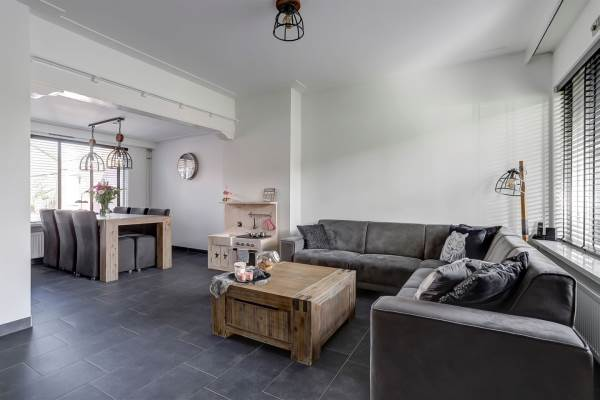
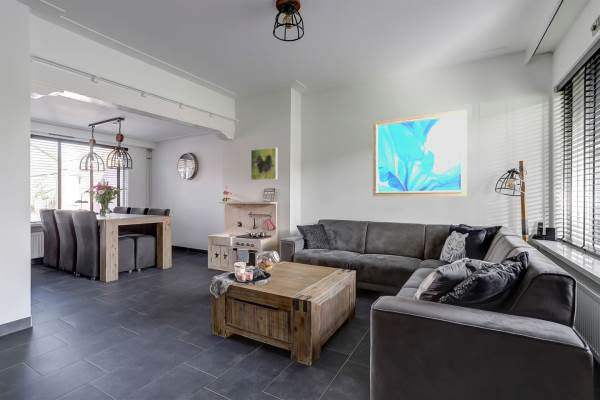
+ wall art [372,109,468,198]
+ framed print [250,146,278,181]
